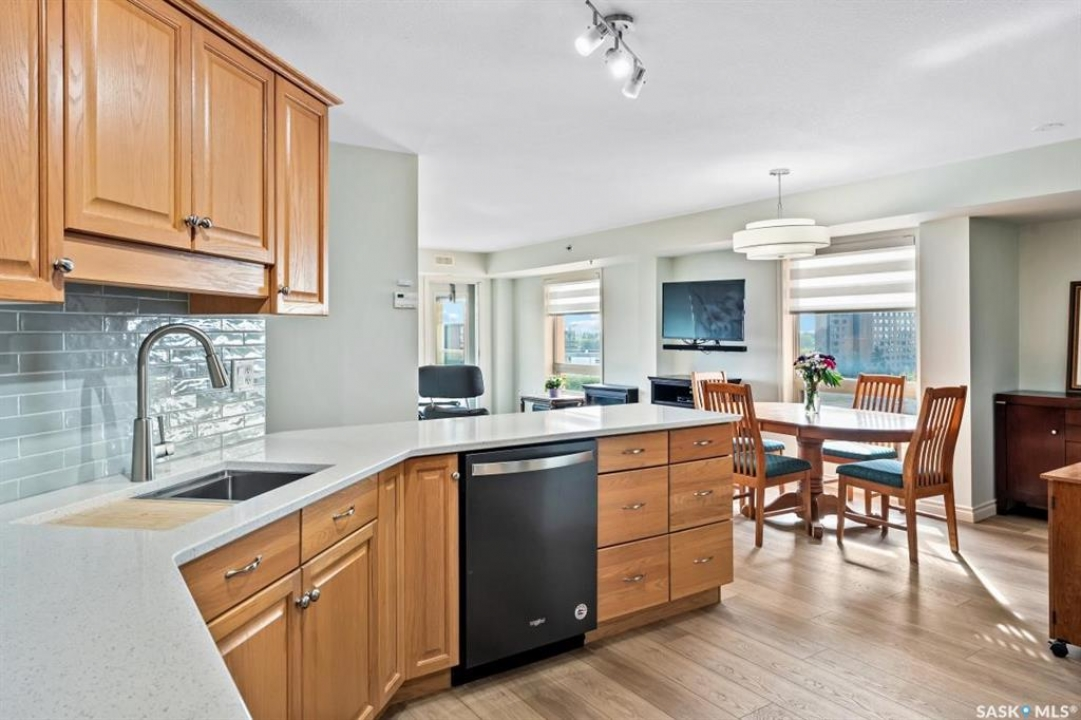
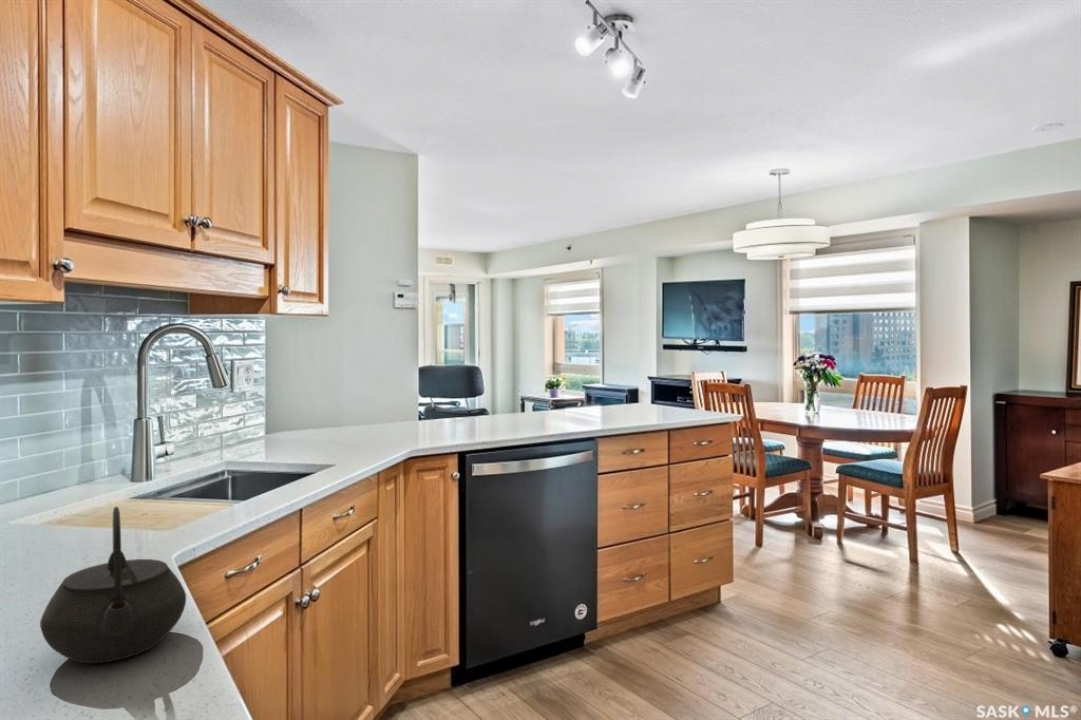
+ kettle [39,506,187,664]
